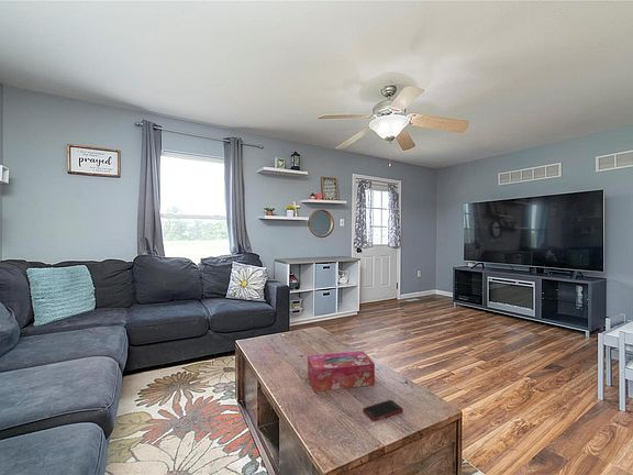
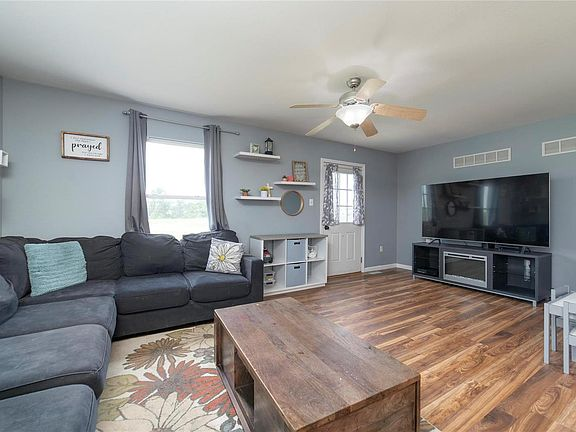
- tissue box [307,350,376,393]
- cell phone [362,399,404,422]
